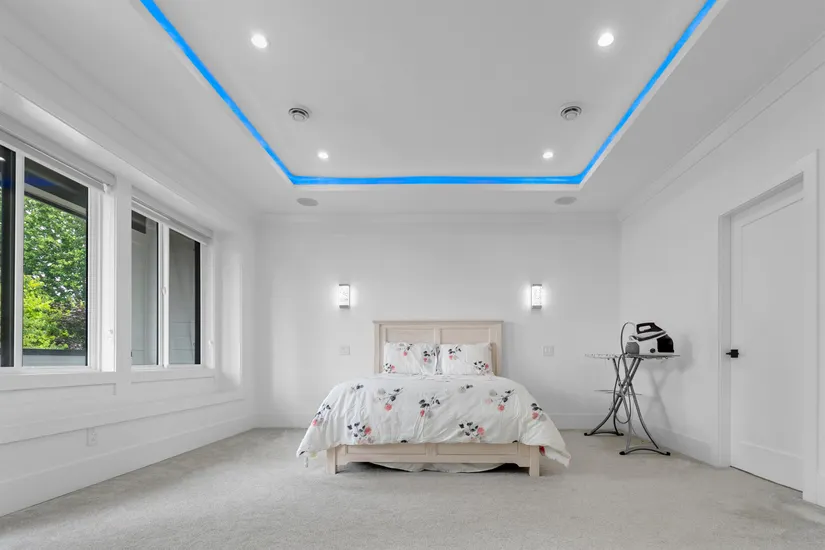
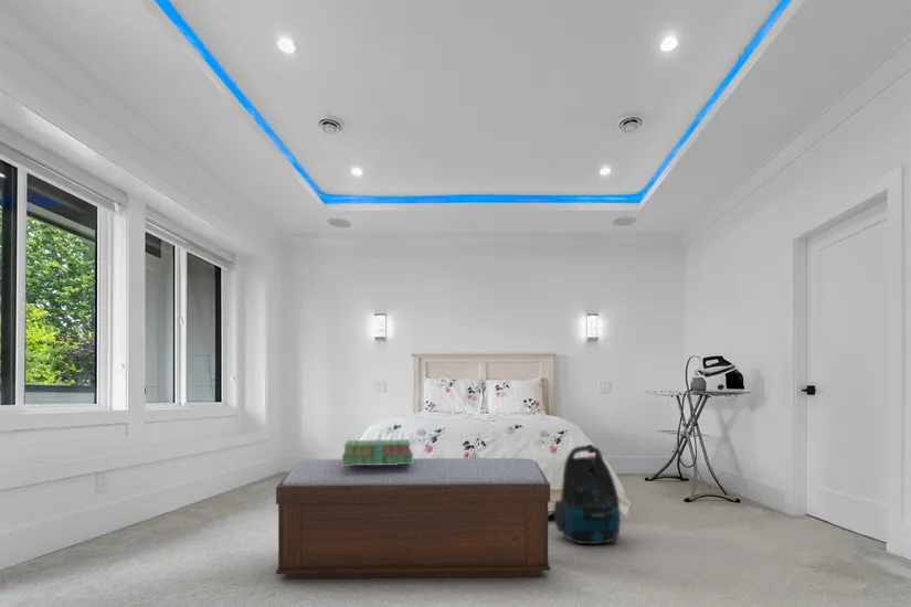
+ stack of books [340,438,414,466]
+ vacuum cleaner [553,445,622,545]
+ bench [275,457,551,579]
